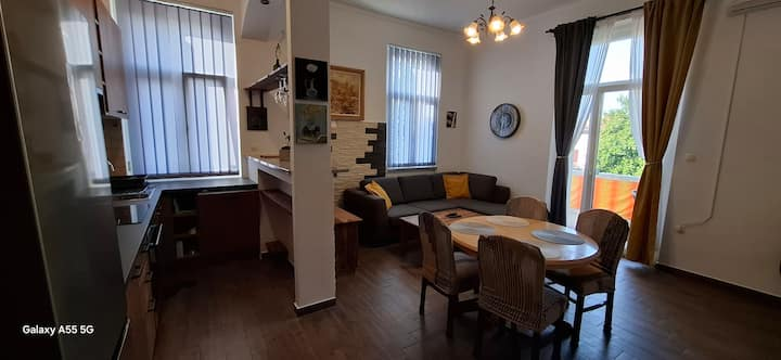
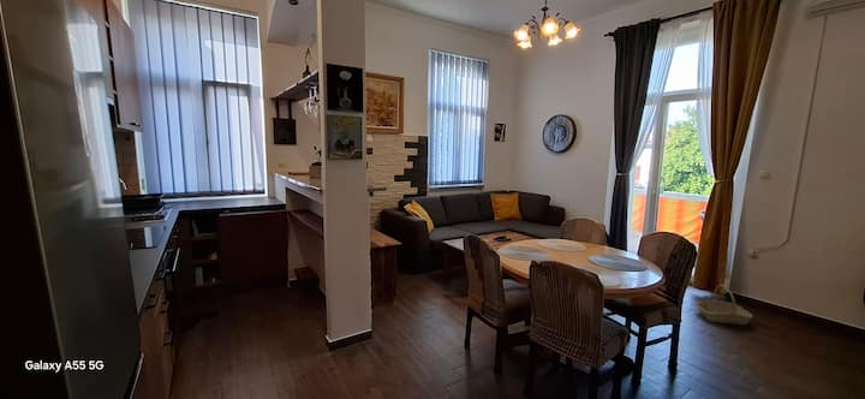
+ basket [696,284,753,326]
